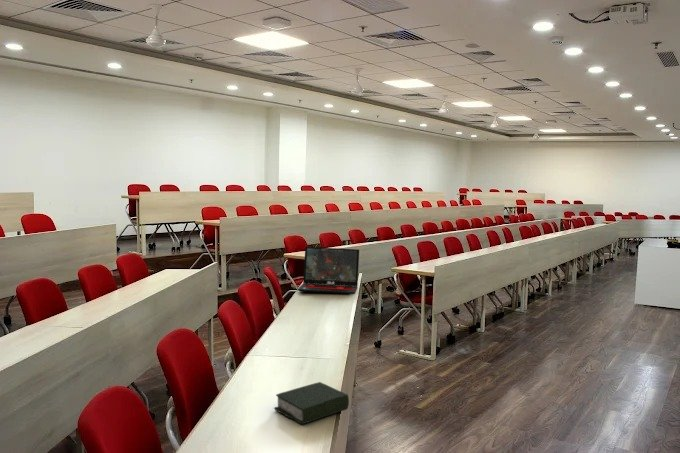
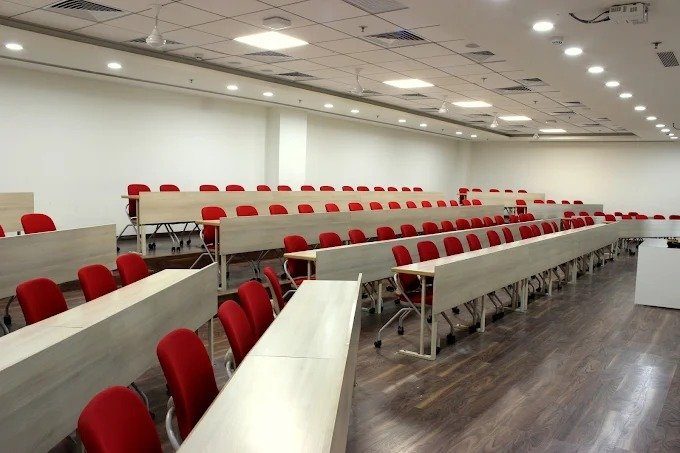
- laptop [296,246,360,295]
- book [273,381,350,426]
